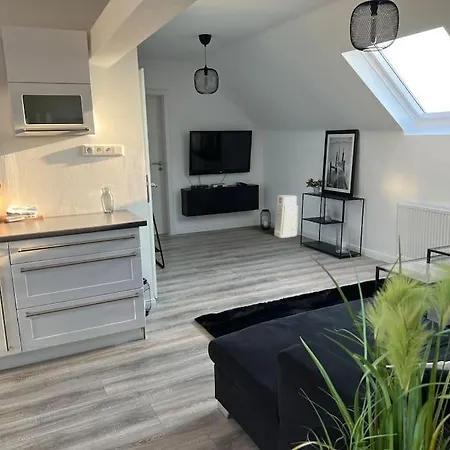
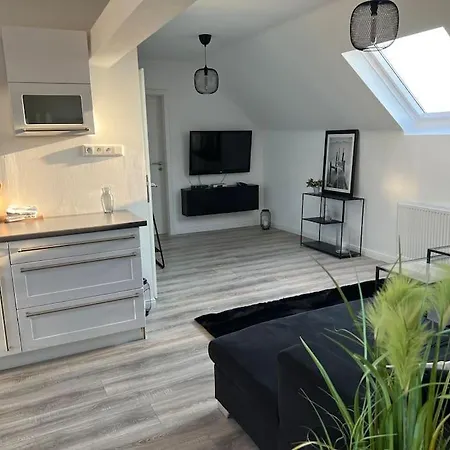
- air purifier [273,194,299,239]
